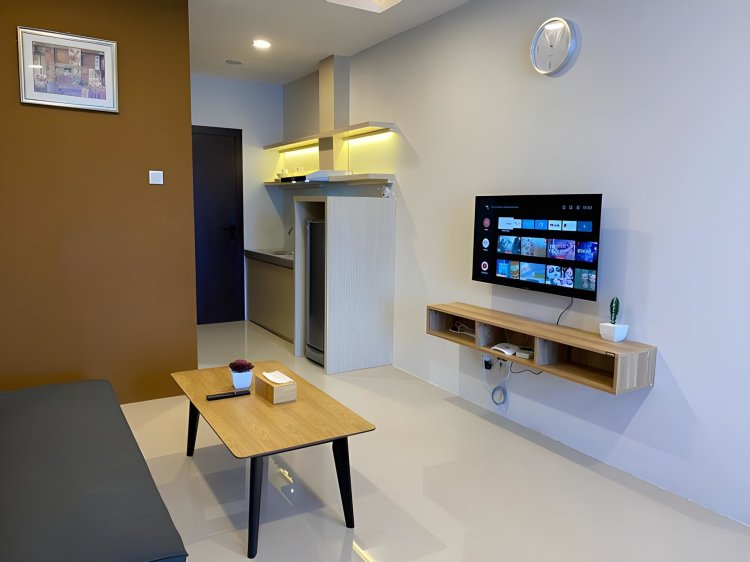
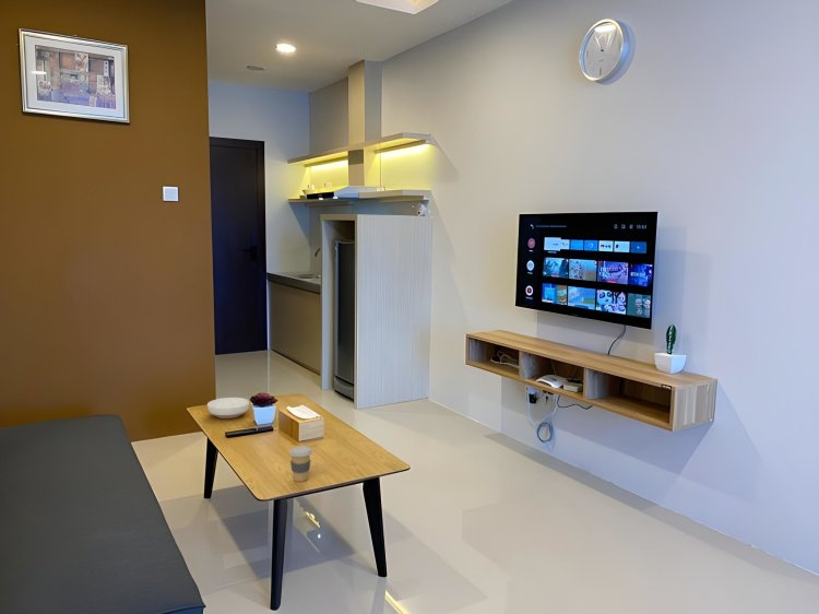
+ coffee cup [288,445,313,483]
+ bowl [206,397,250,420]
